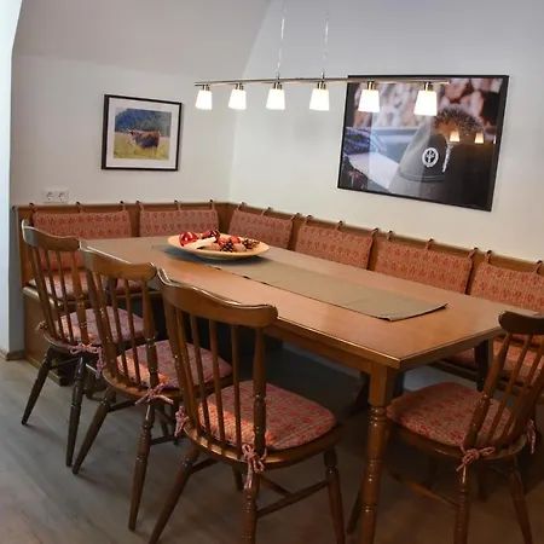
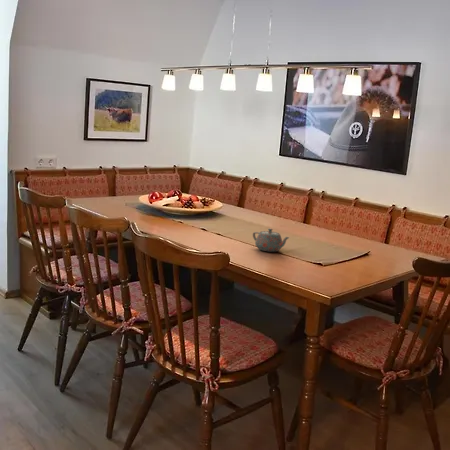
+ teapot [252,227,291,253]
